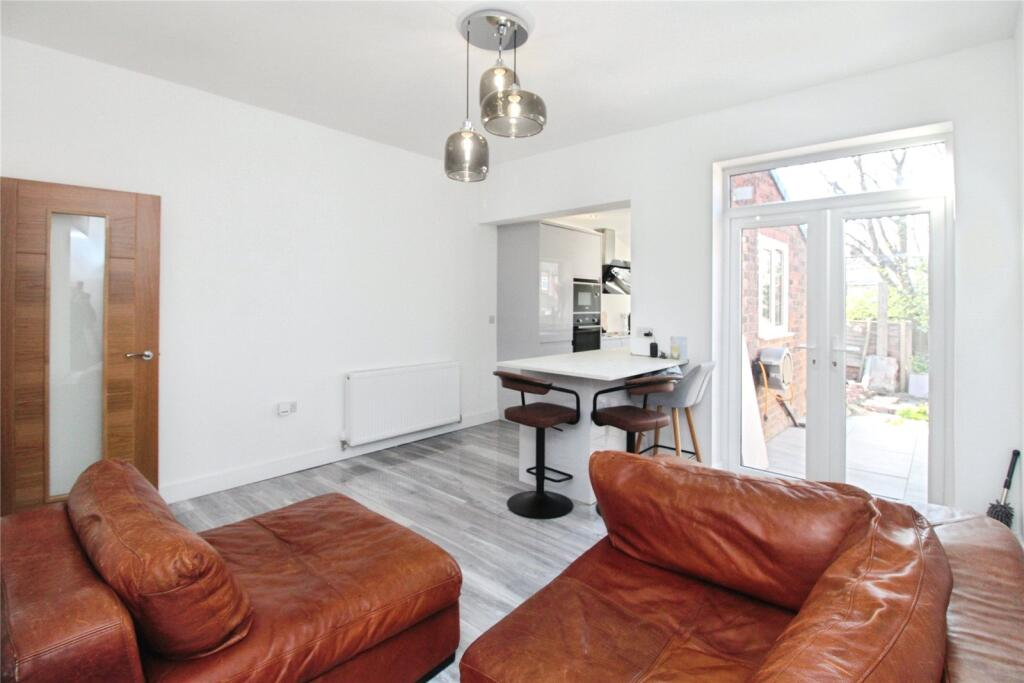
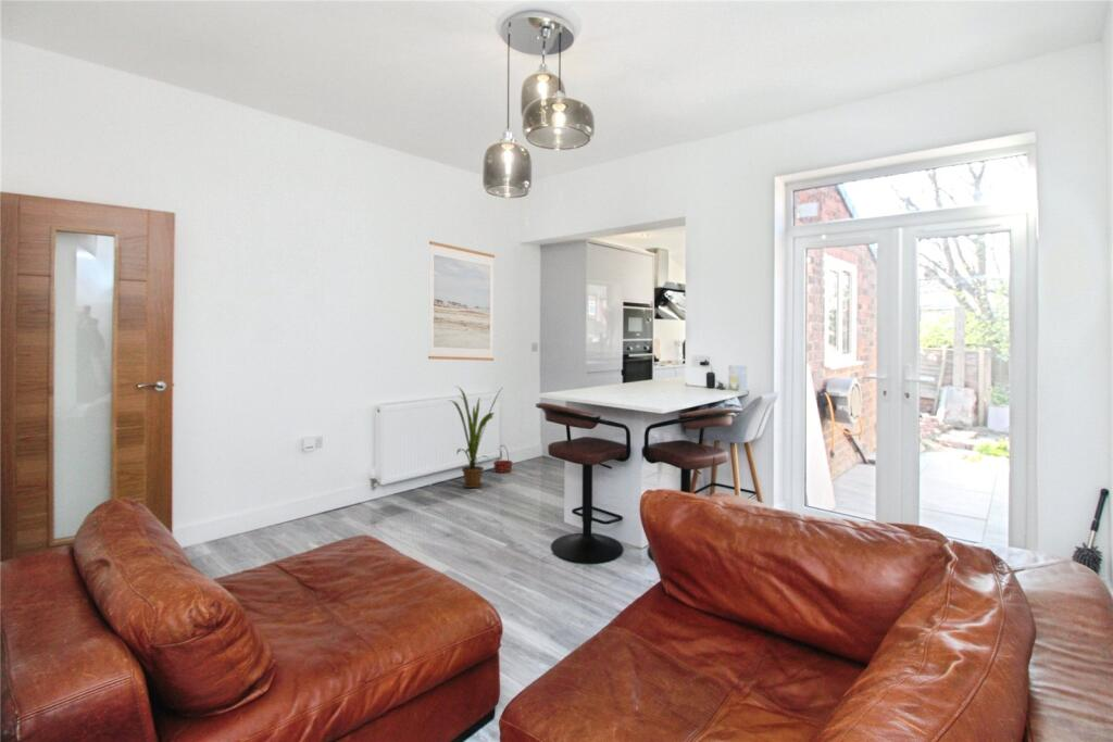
+ wall art [427,240,496,362]
+ basket [492,444,514,474]
+ house plant [447,385,505,489]
